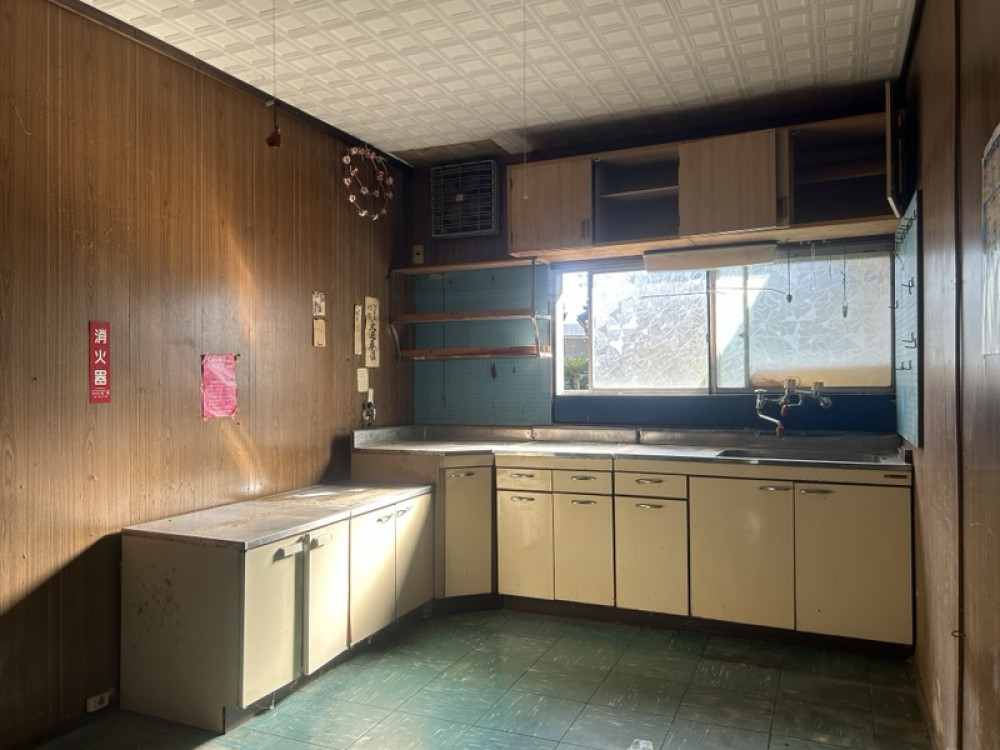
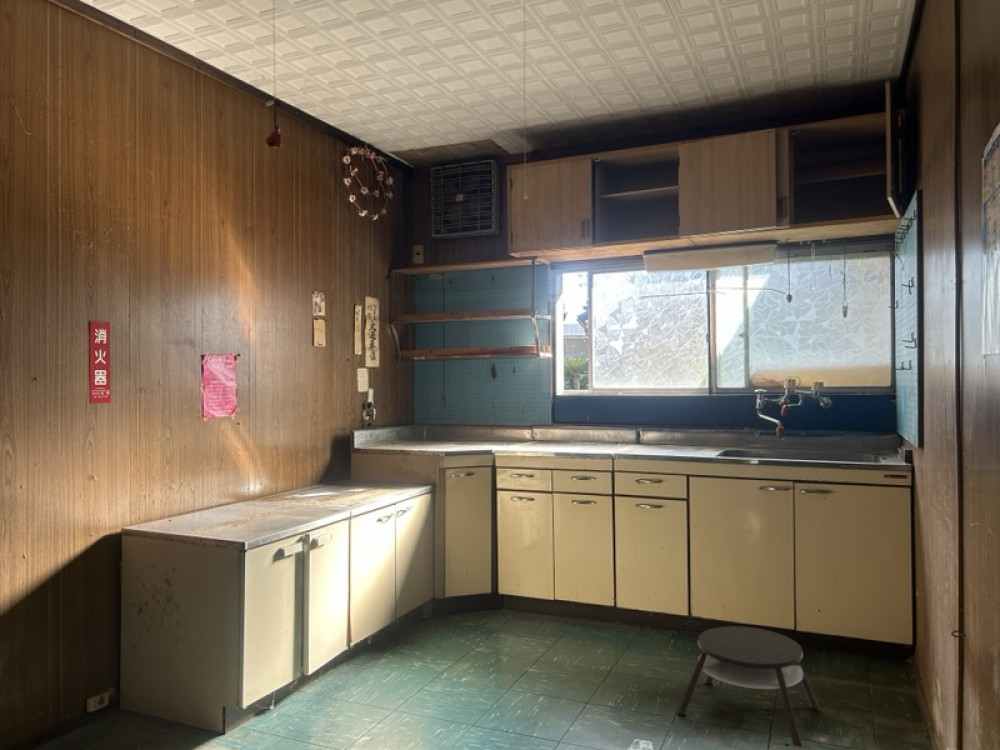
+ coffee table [676,625,821,748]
